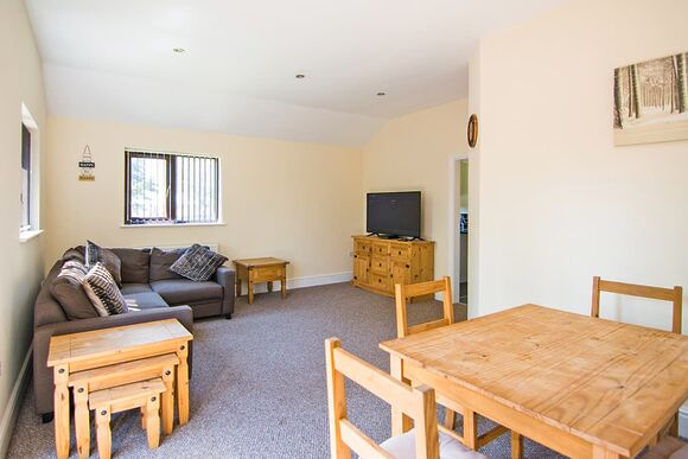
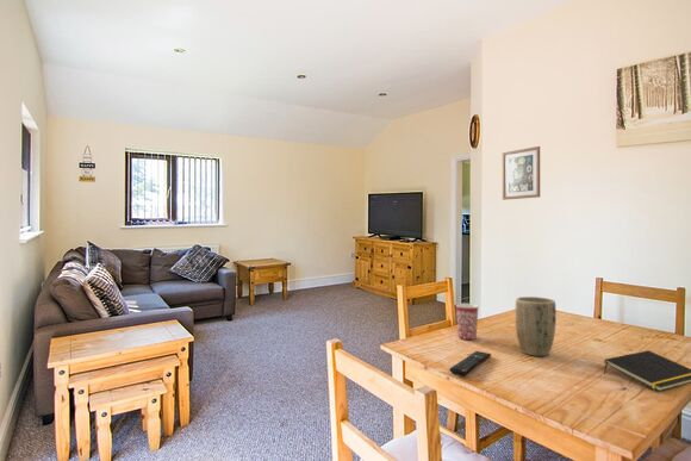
+ mug [455,303,480,341]
+ wall art [502,145,541,201]
+ plant pot [515,295,558,357]
+ remote control [449,350,492,376]
+ notepad [603,349,691,393]
